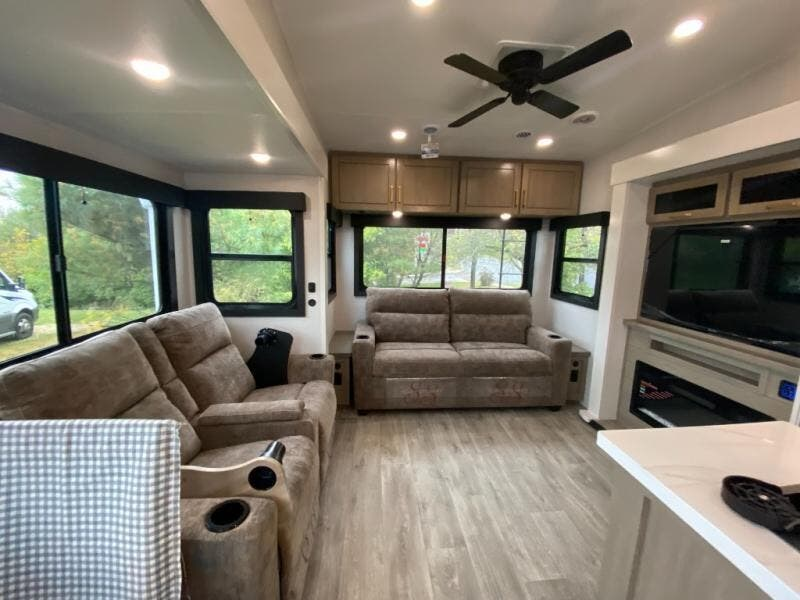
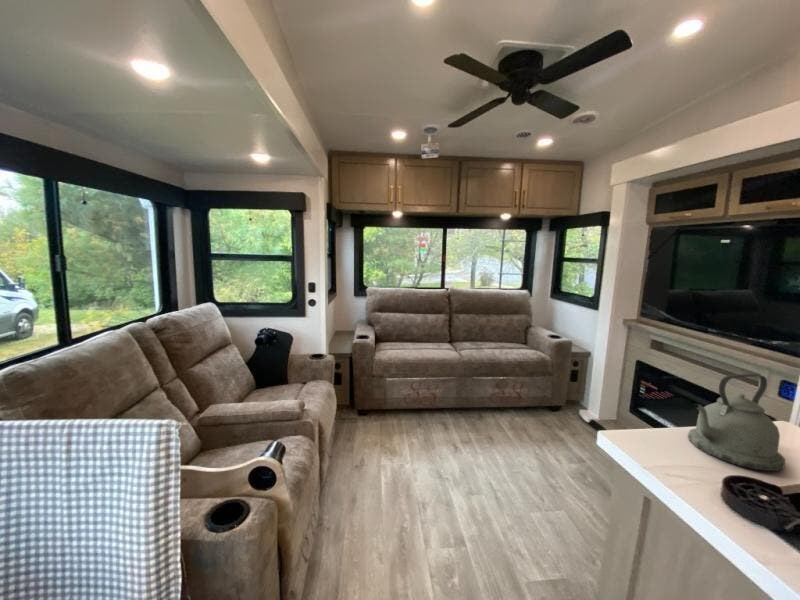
+ kettle [687,373,786,472]
